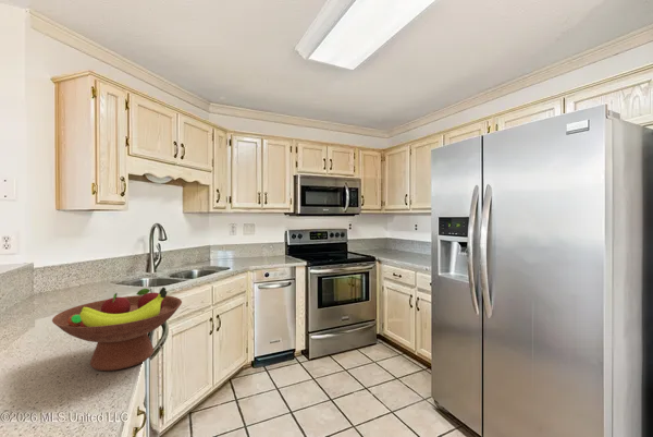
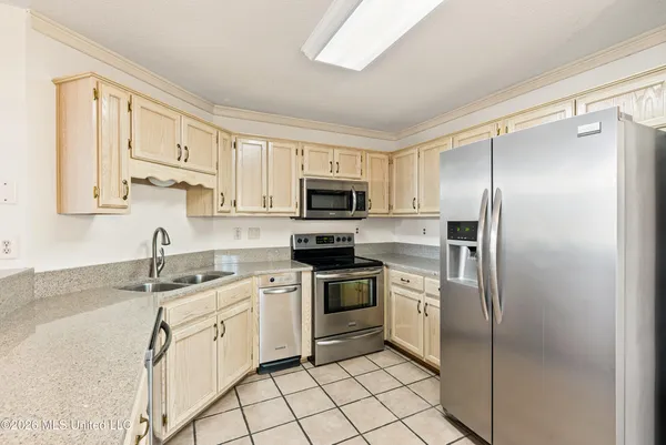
- fruit bowl [51,287,183,372]
